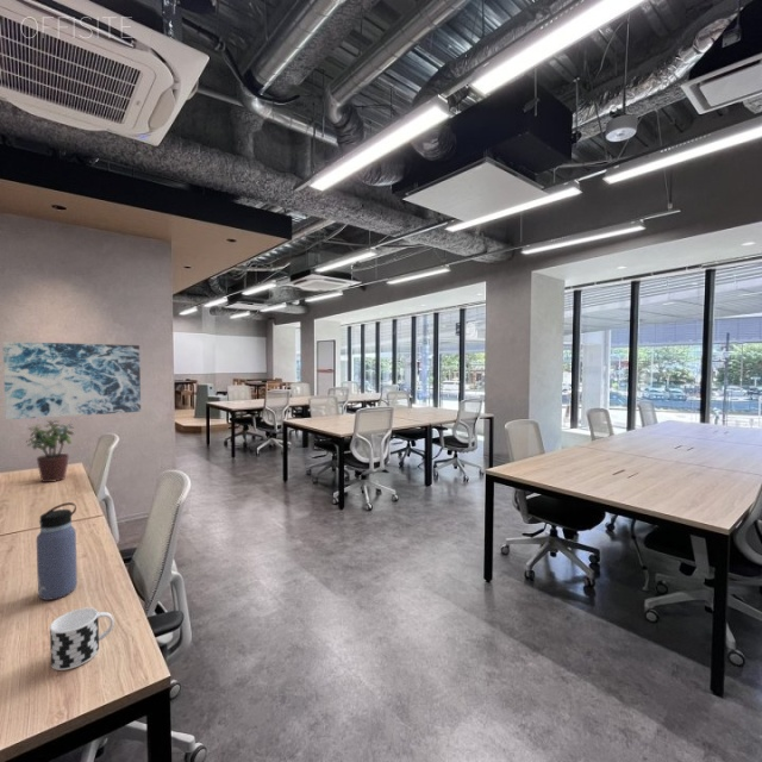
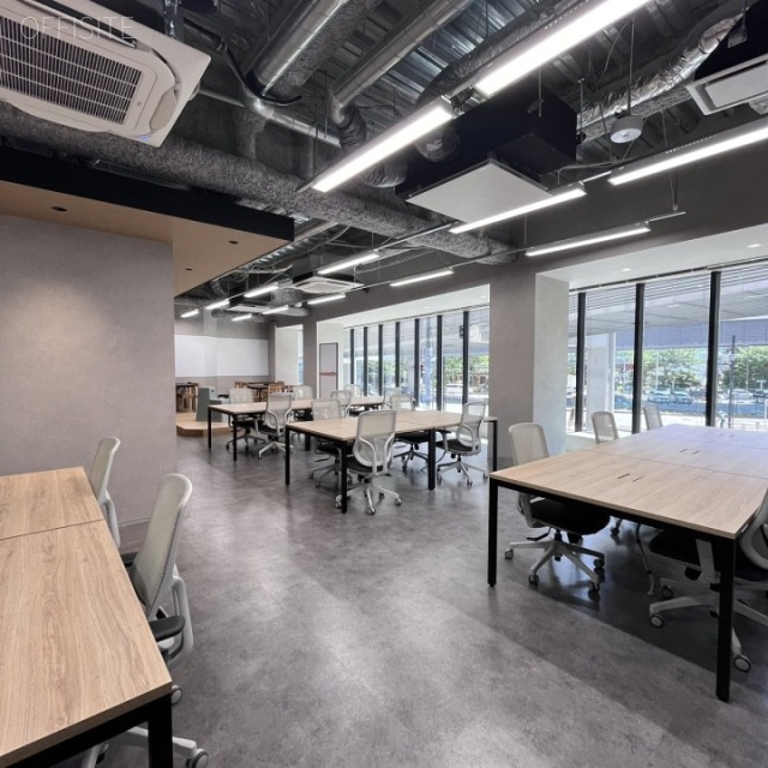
- wall art [2,341,142,420]
- cup [49,607,115,672]
- potted plant [26,419,75,483]
- water bottle [36,501,79,601]
